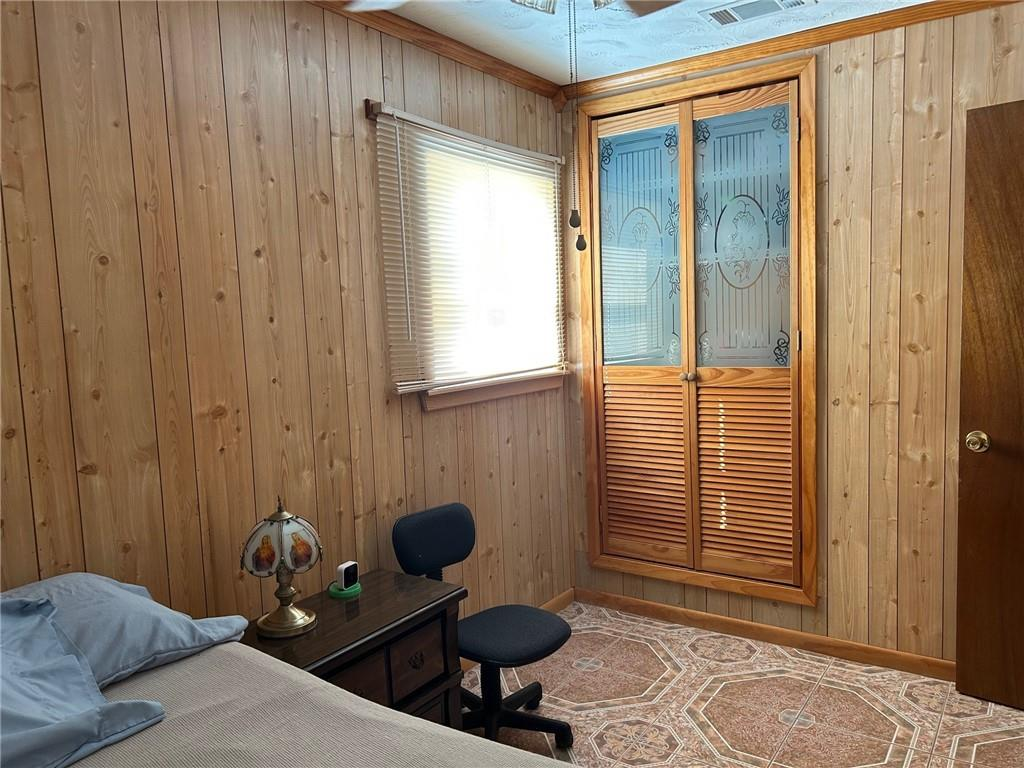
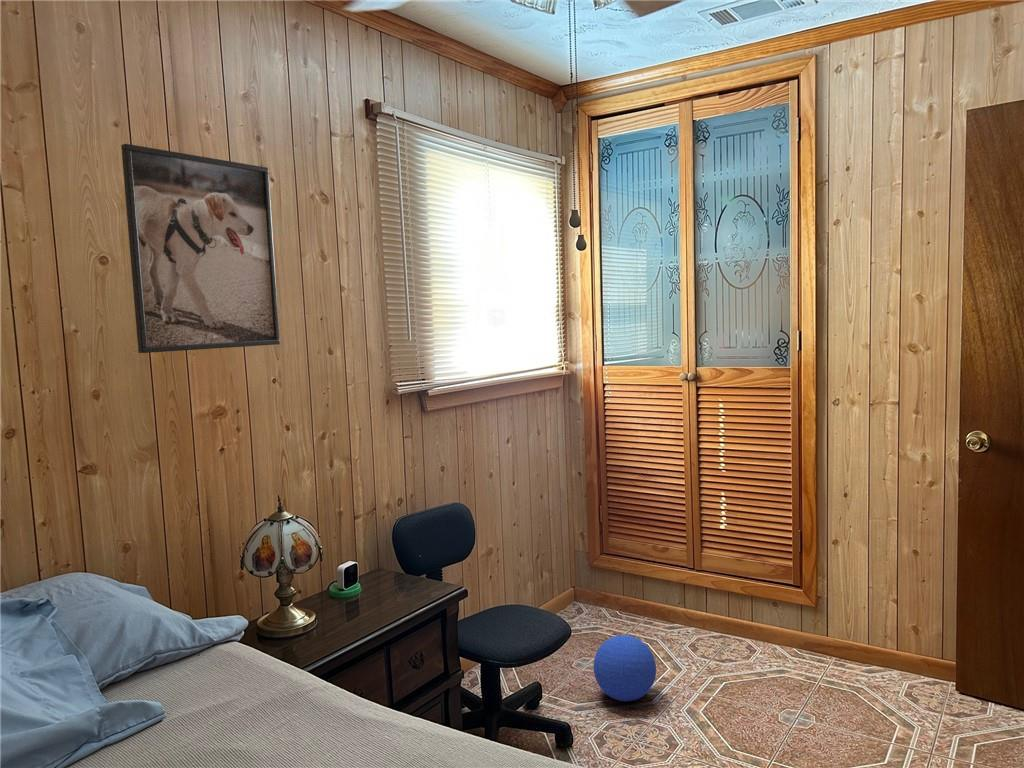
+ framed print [120,143,281,354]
+ ball [593,634,657,702]
